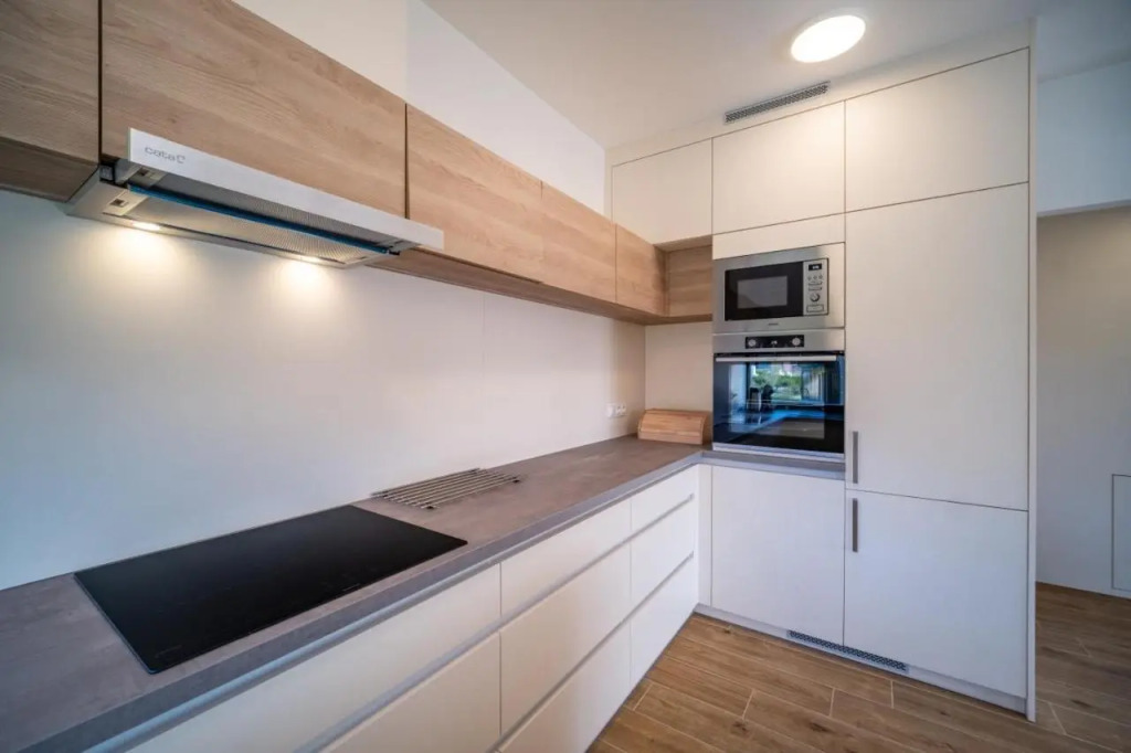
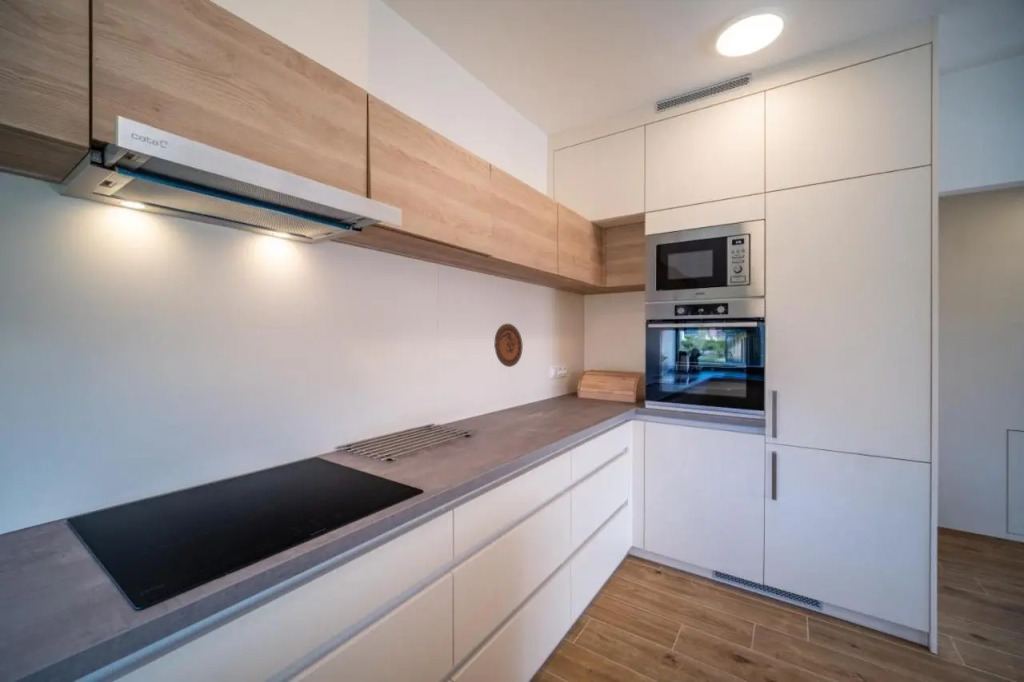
+ decorative plate [493,323,524,368]
